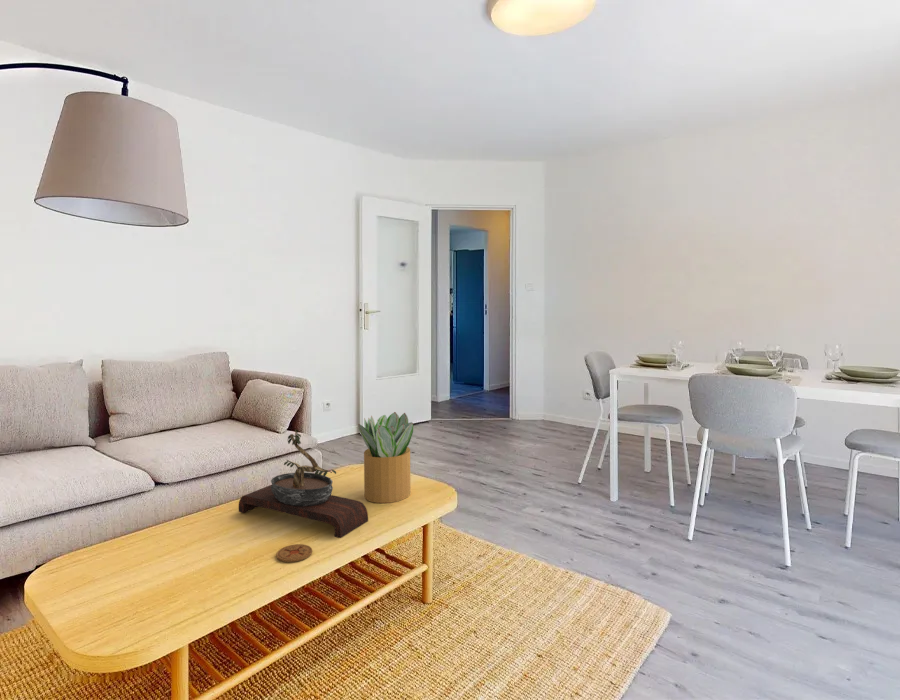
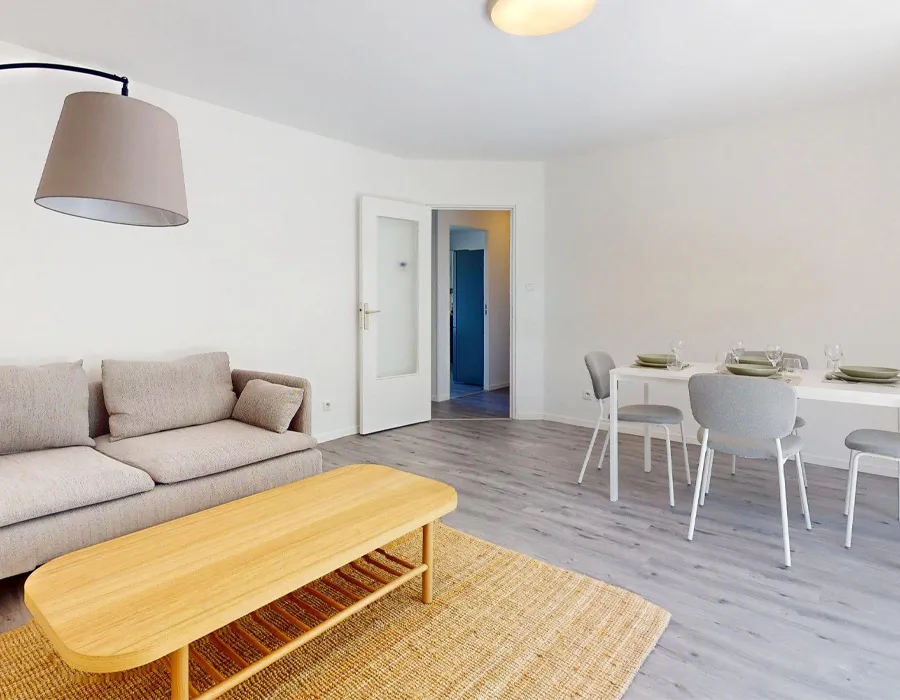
- bonsai tree [238,429,369,539]
- coaster [275,543,313,563]
- potted plant [357,411,414,504]
